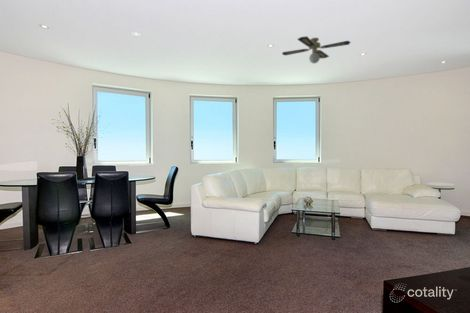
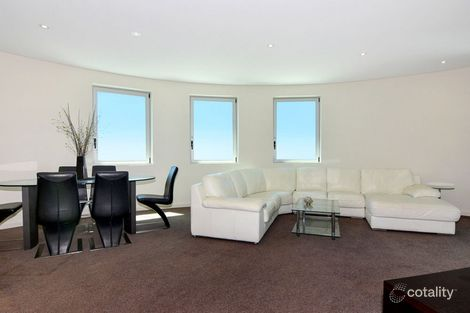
- ceiling fan [281,35,352,64]
